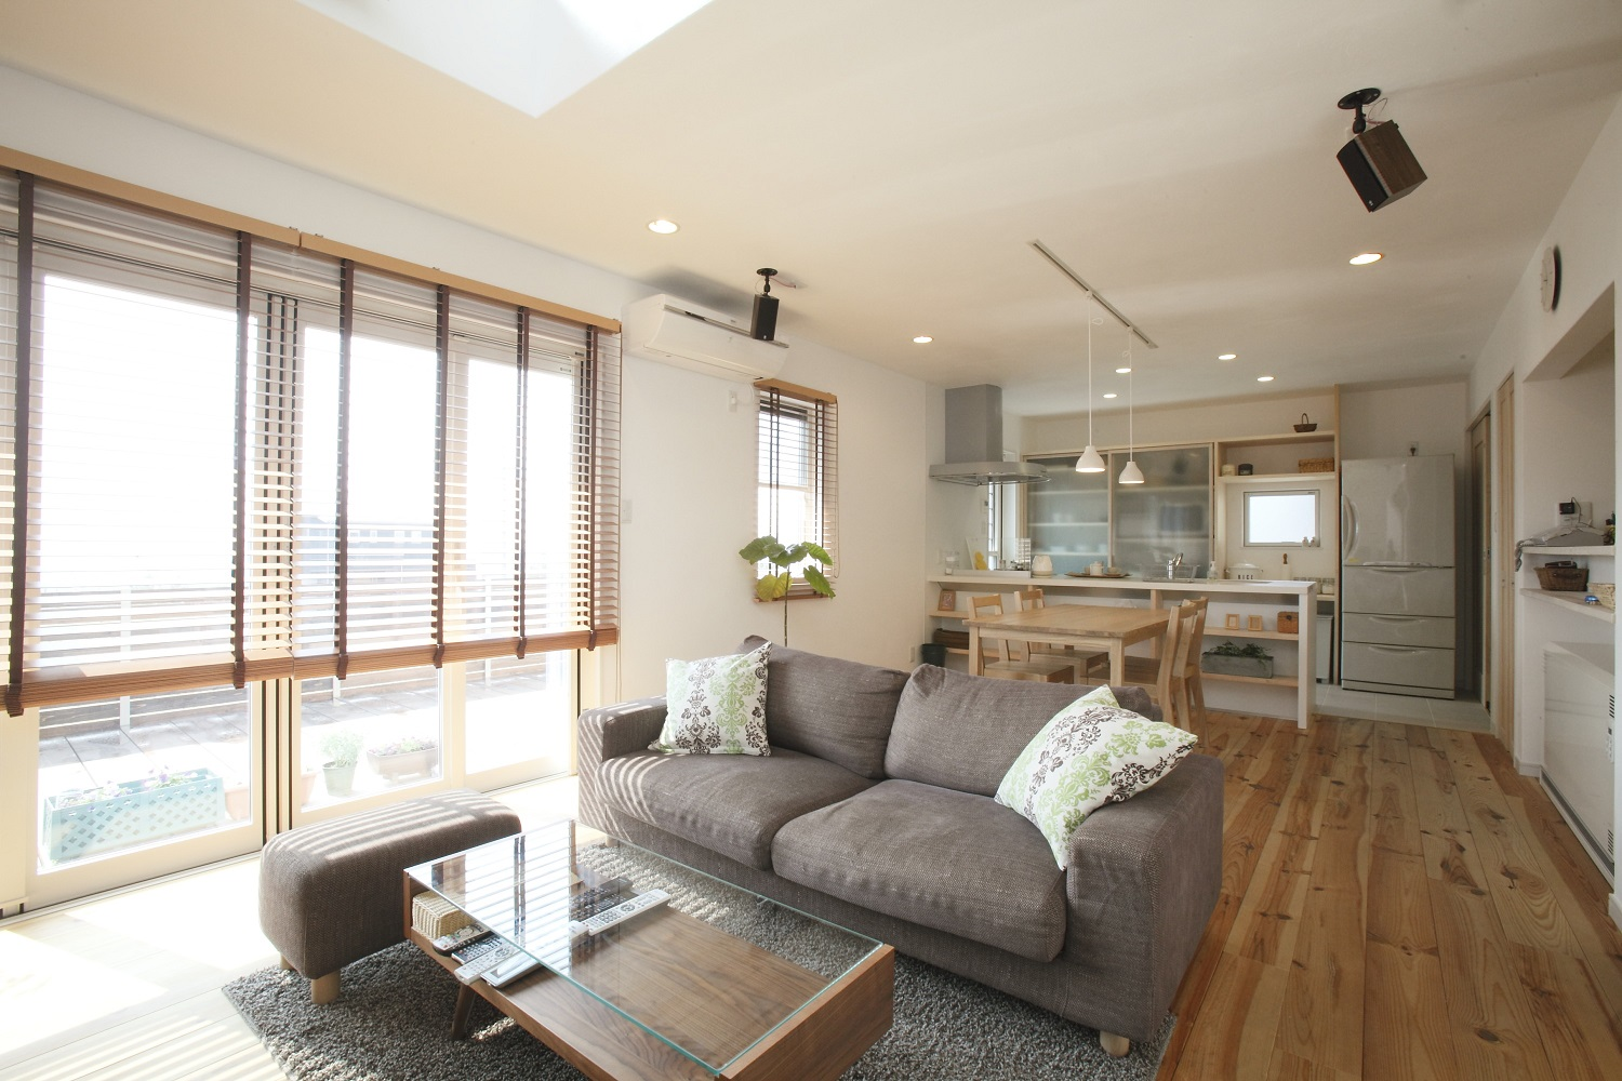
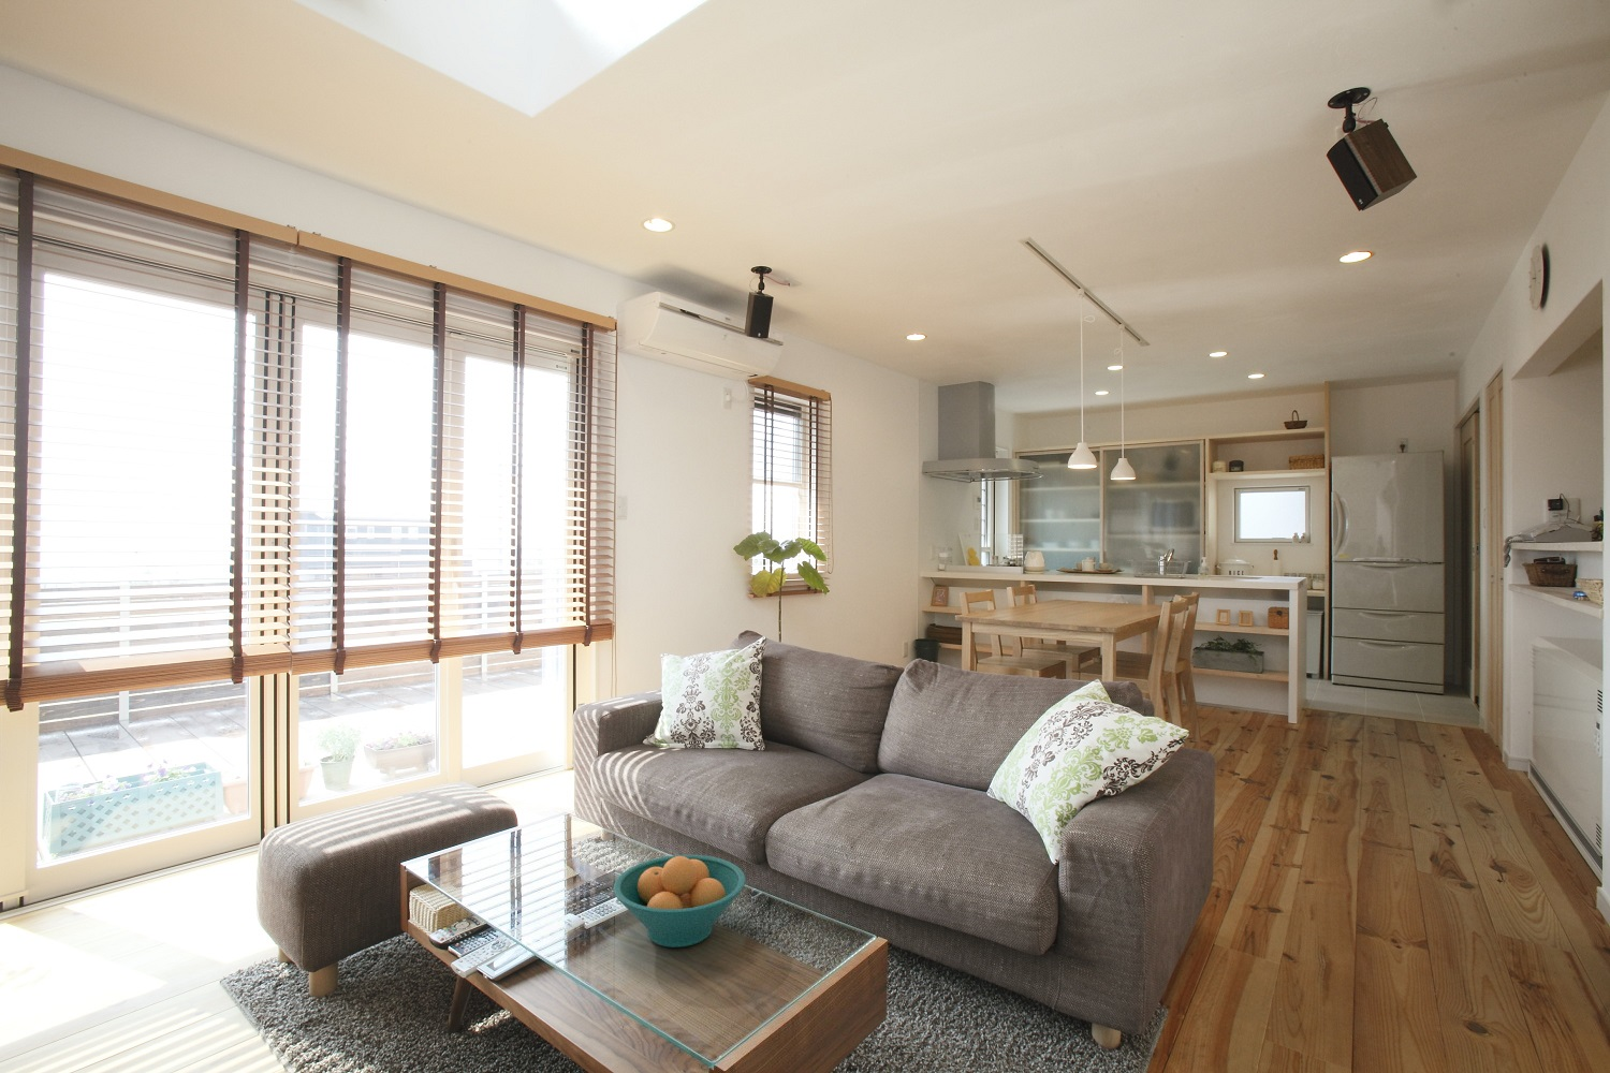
+ fruit bowl [613,854,748,948]
